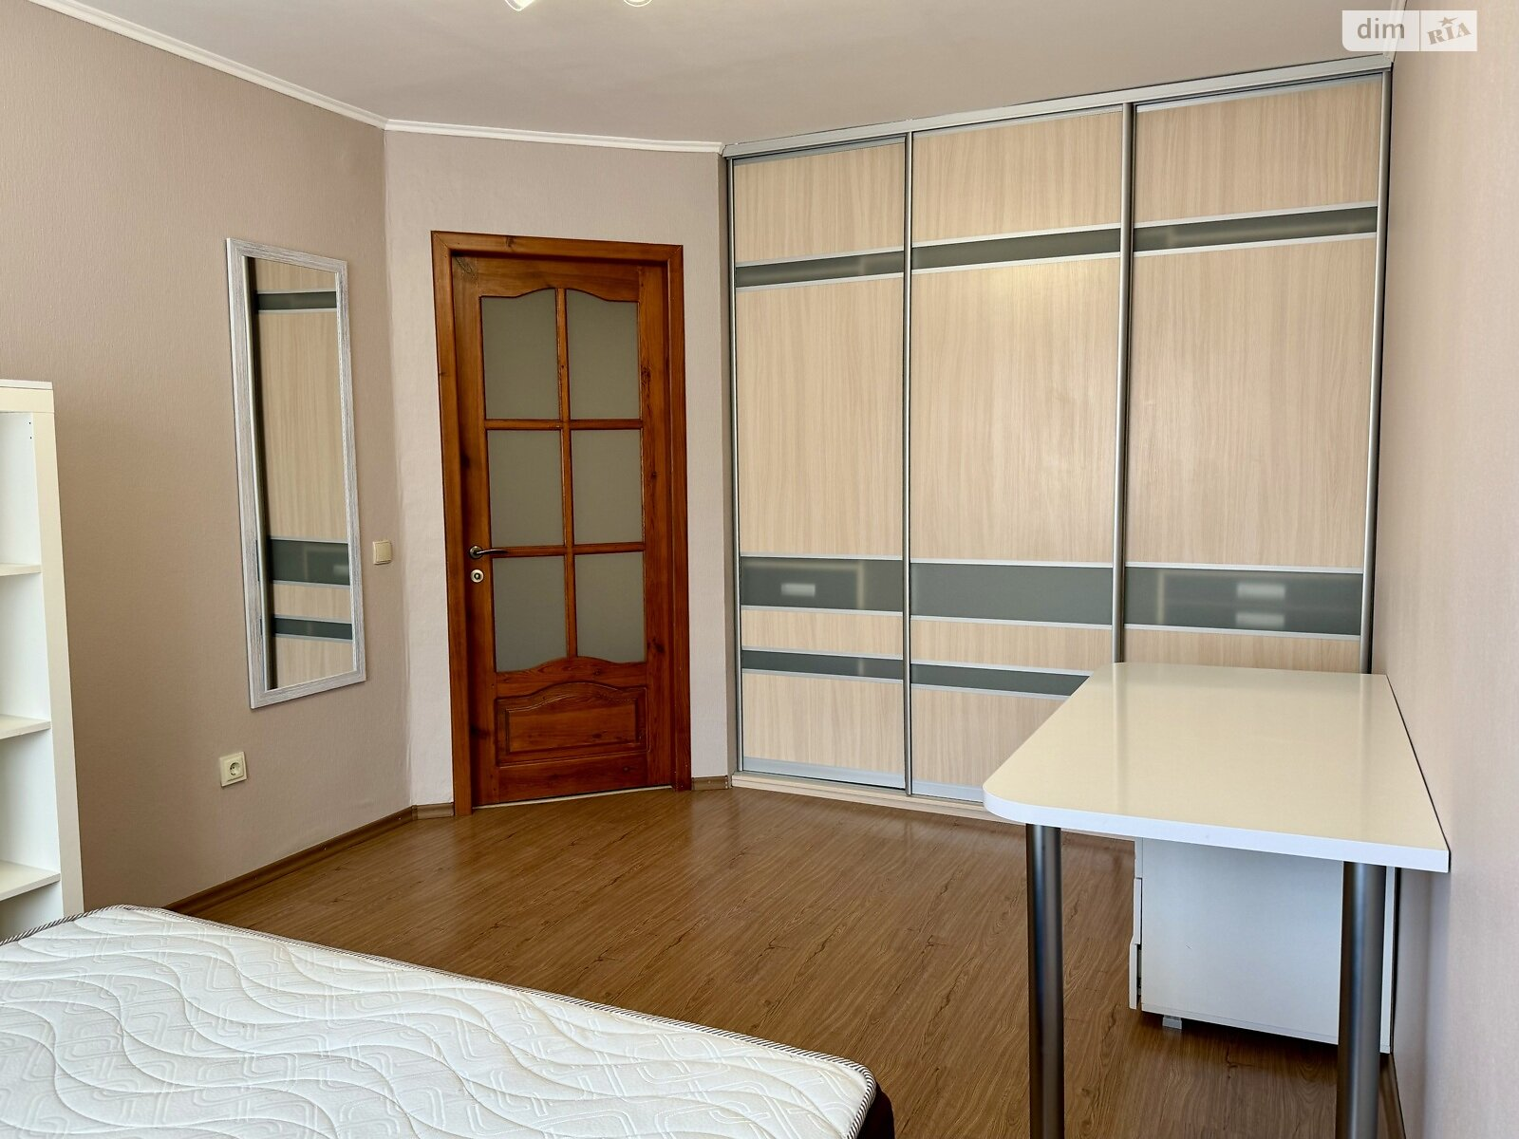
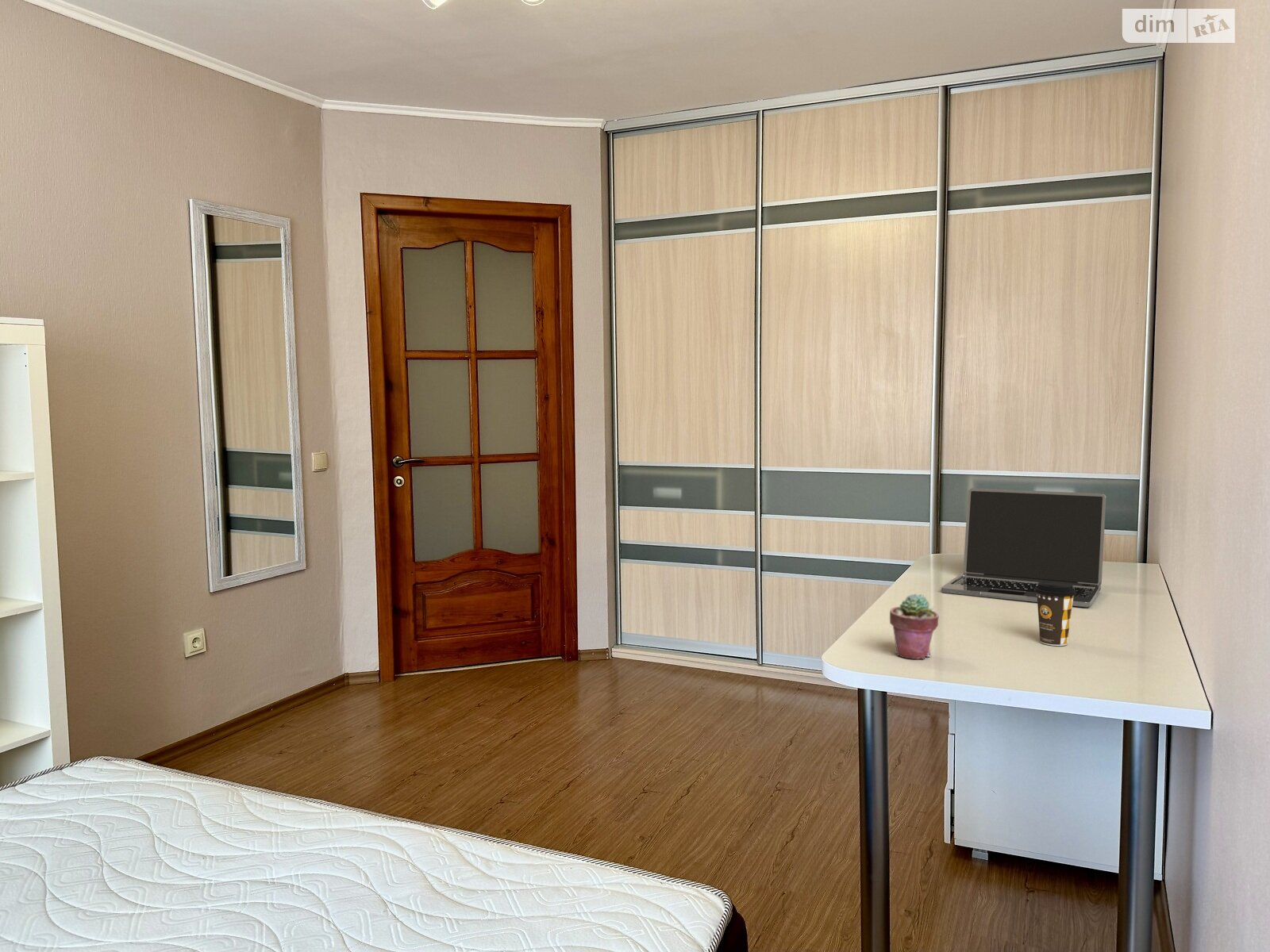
+ potted succulent [889,593,940,660]
+ laptop [941,487,1106,608]
+ coffee cup [1034,582,1076,647]
